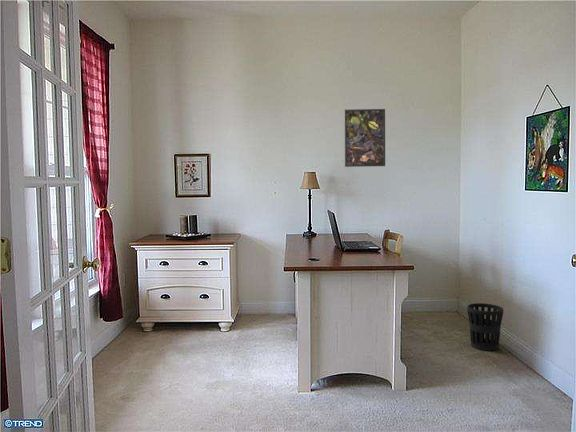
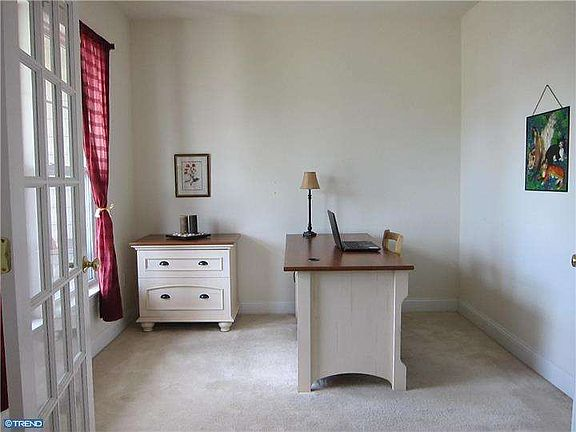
- wastebasket [466,302,504,352]
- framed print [343,108,386,168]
